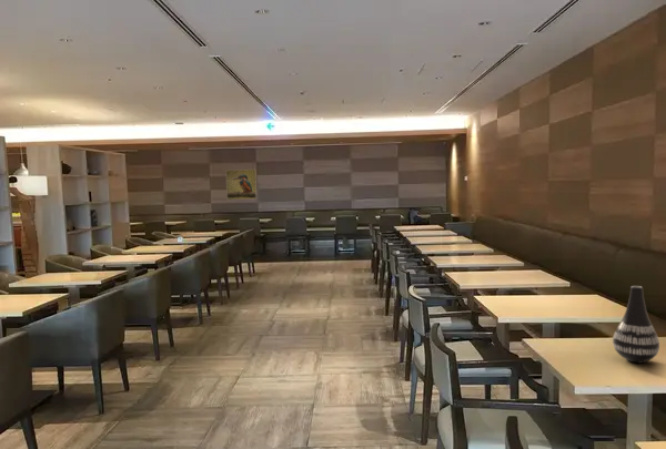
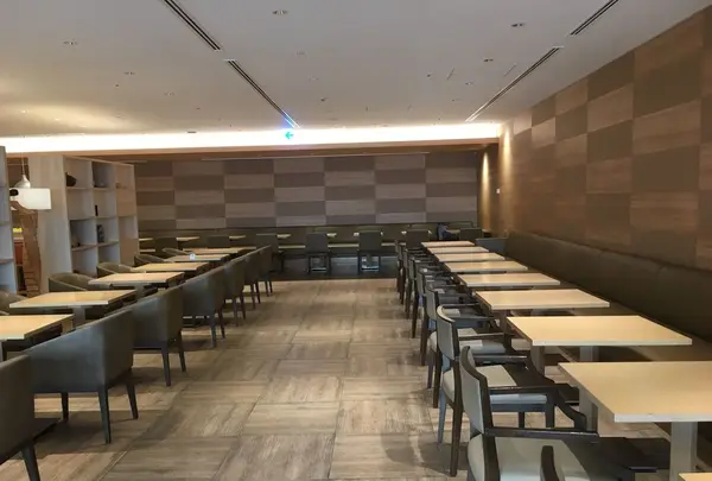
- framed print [225,169,258,201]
- vase [612,285,660,365]
